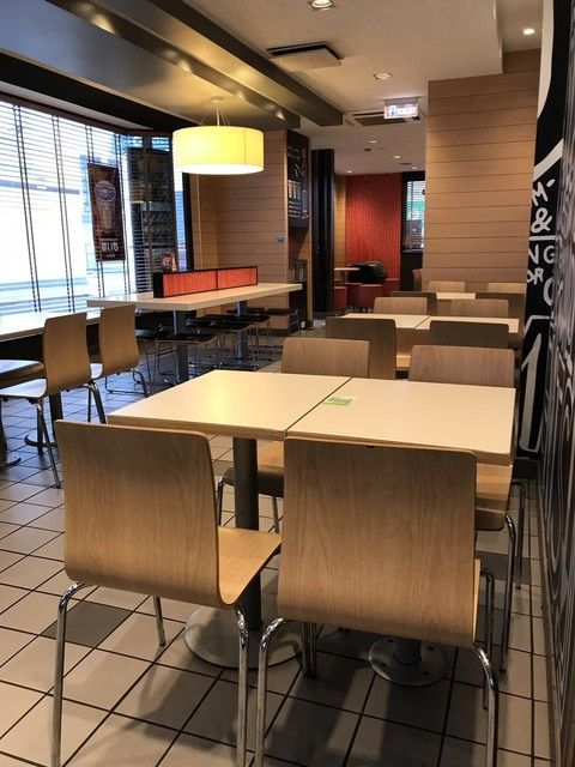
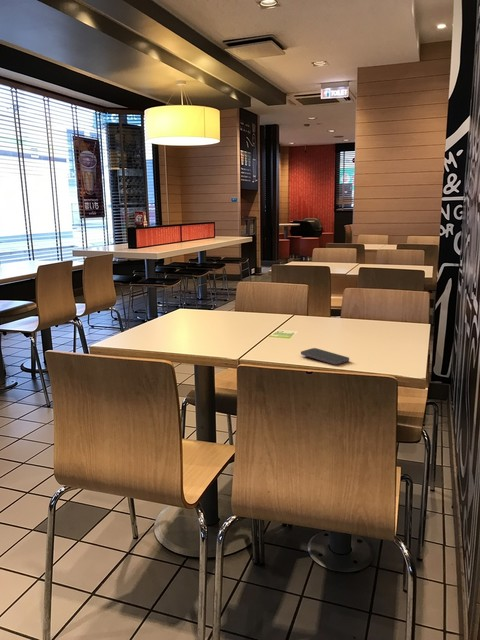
+ smartphone [300,347,350,366]
